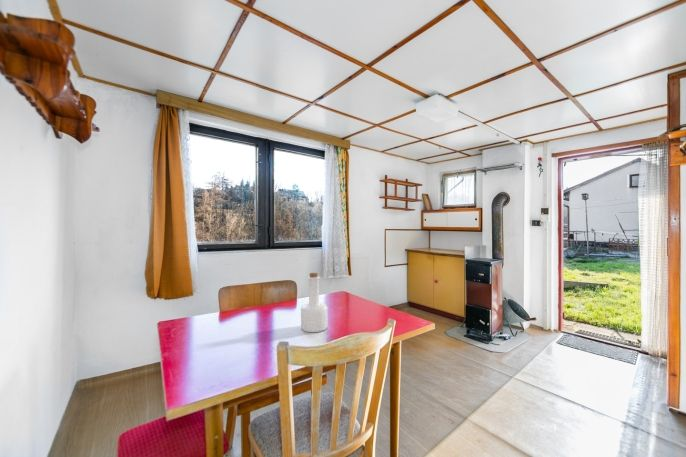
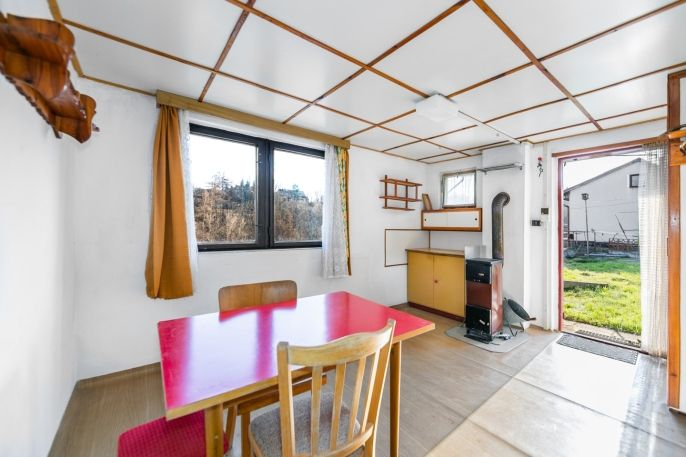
- bottle [300,272,329,333]
